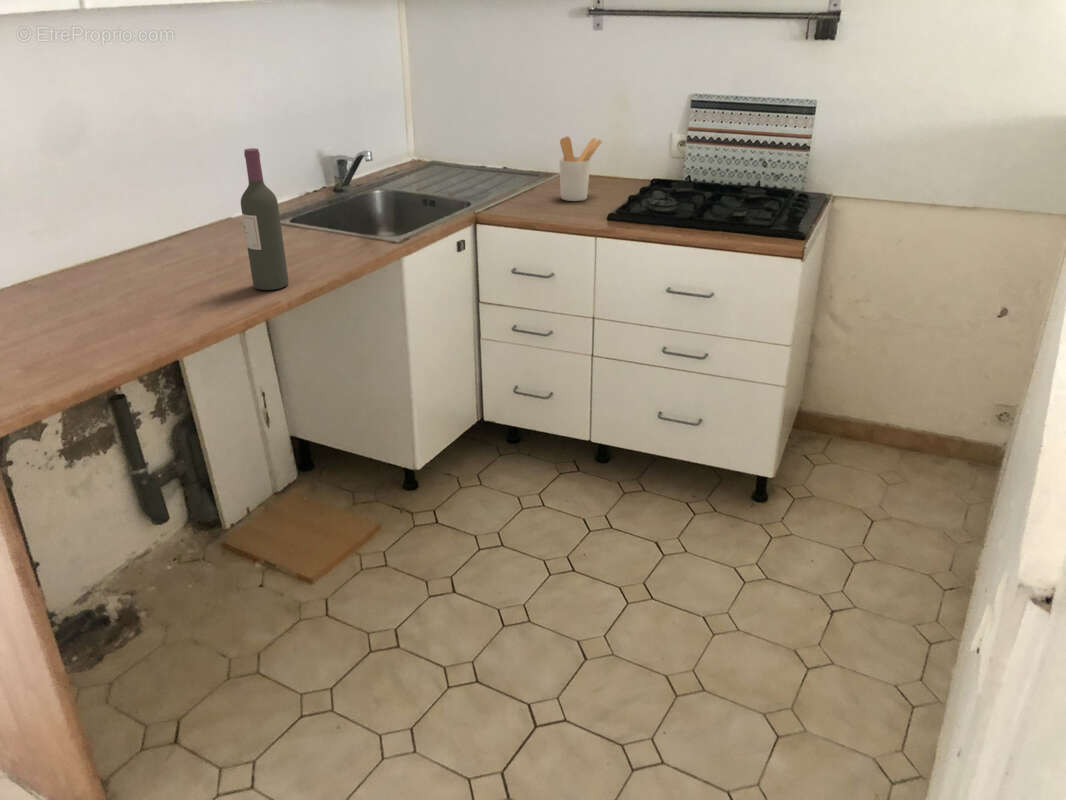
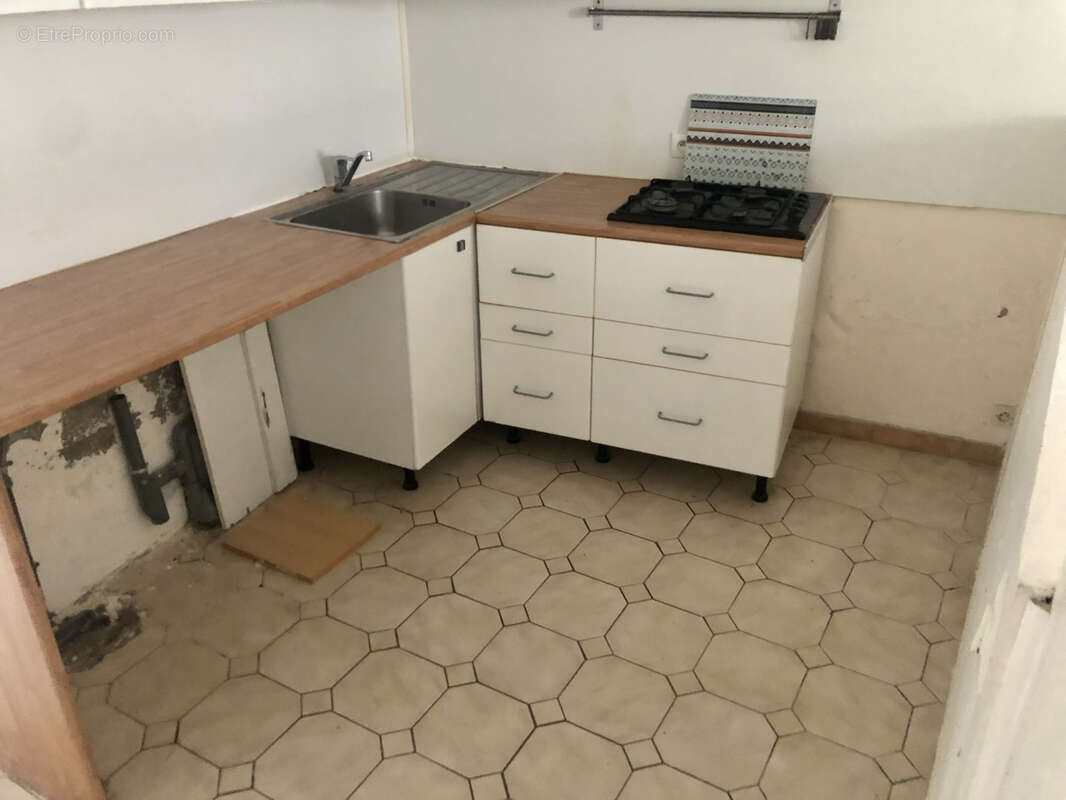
- utensil holder [558,135,603,202]
- wine bottle [240,147,290,291]
